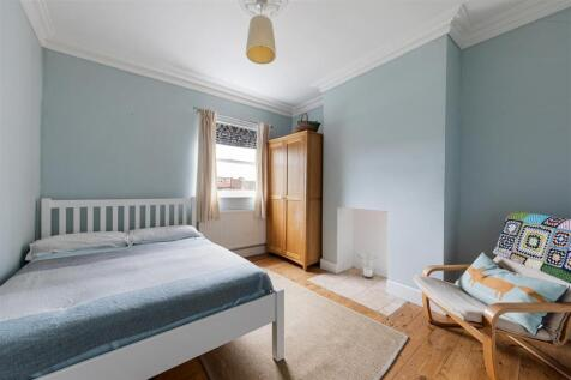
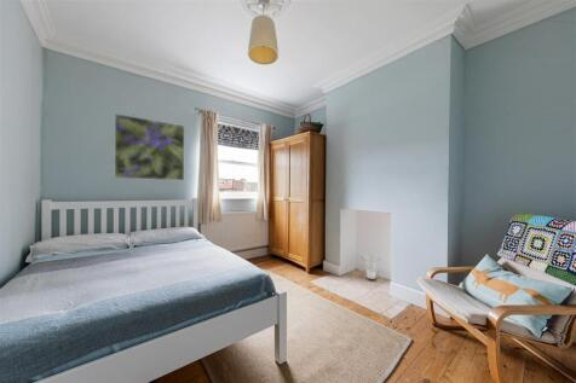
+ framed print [114,112,185,181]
